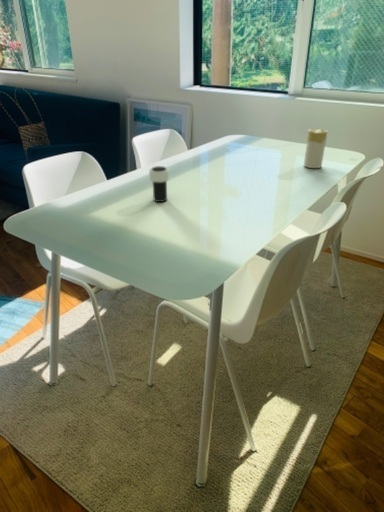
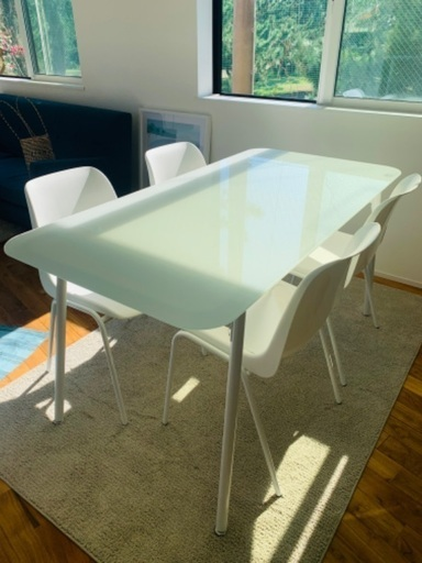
- candle [303,128,328,169]
- cup [148,165,170,203]
